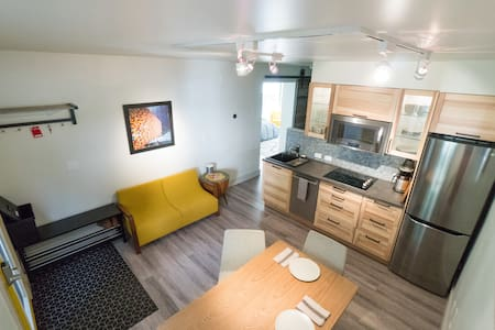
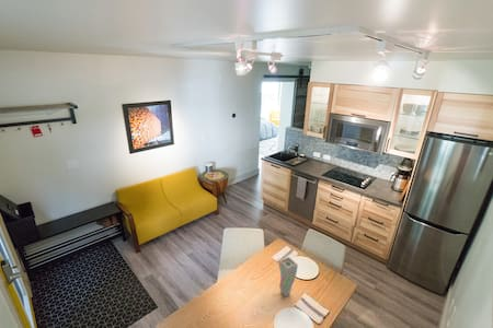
+ vase [278,256,299,298]
